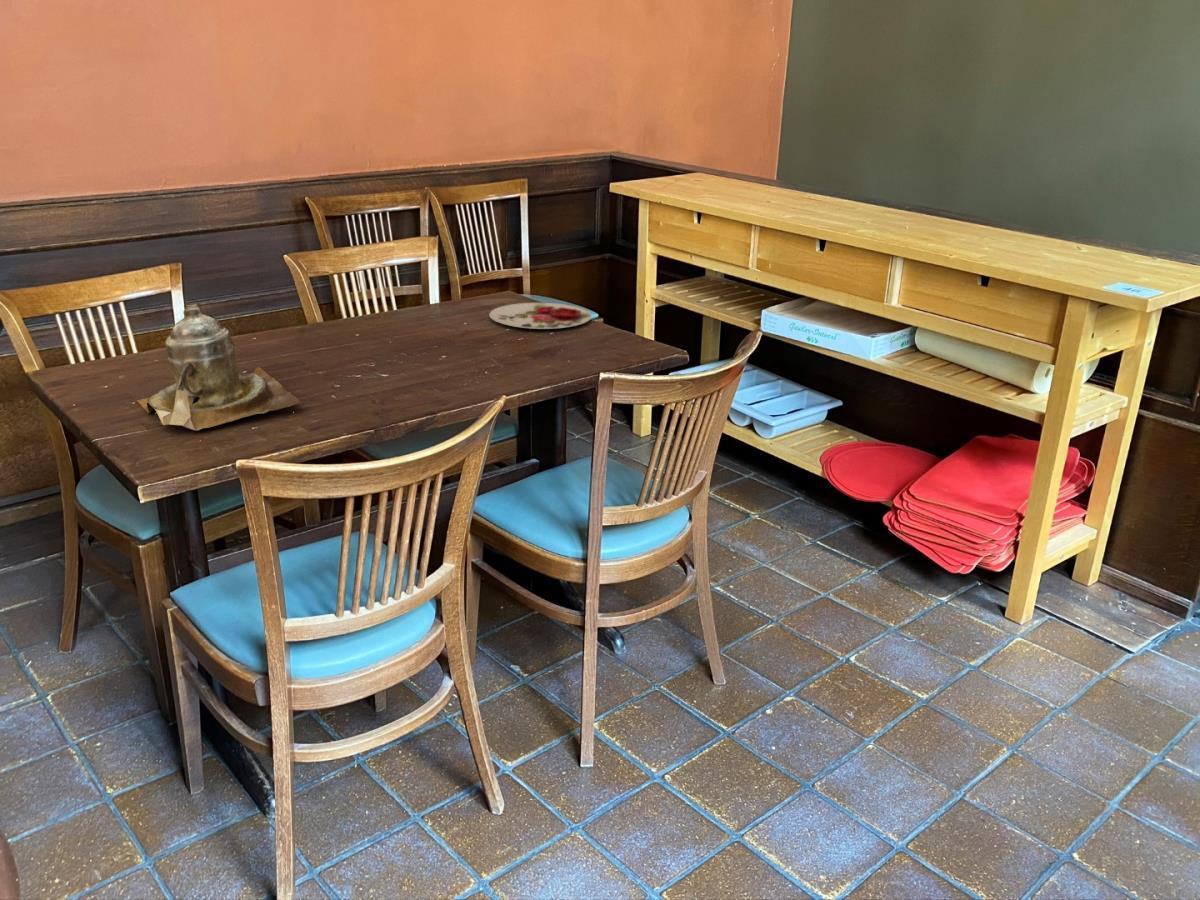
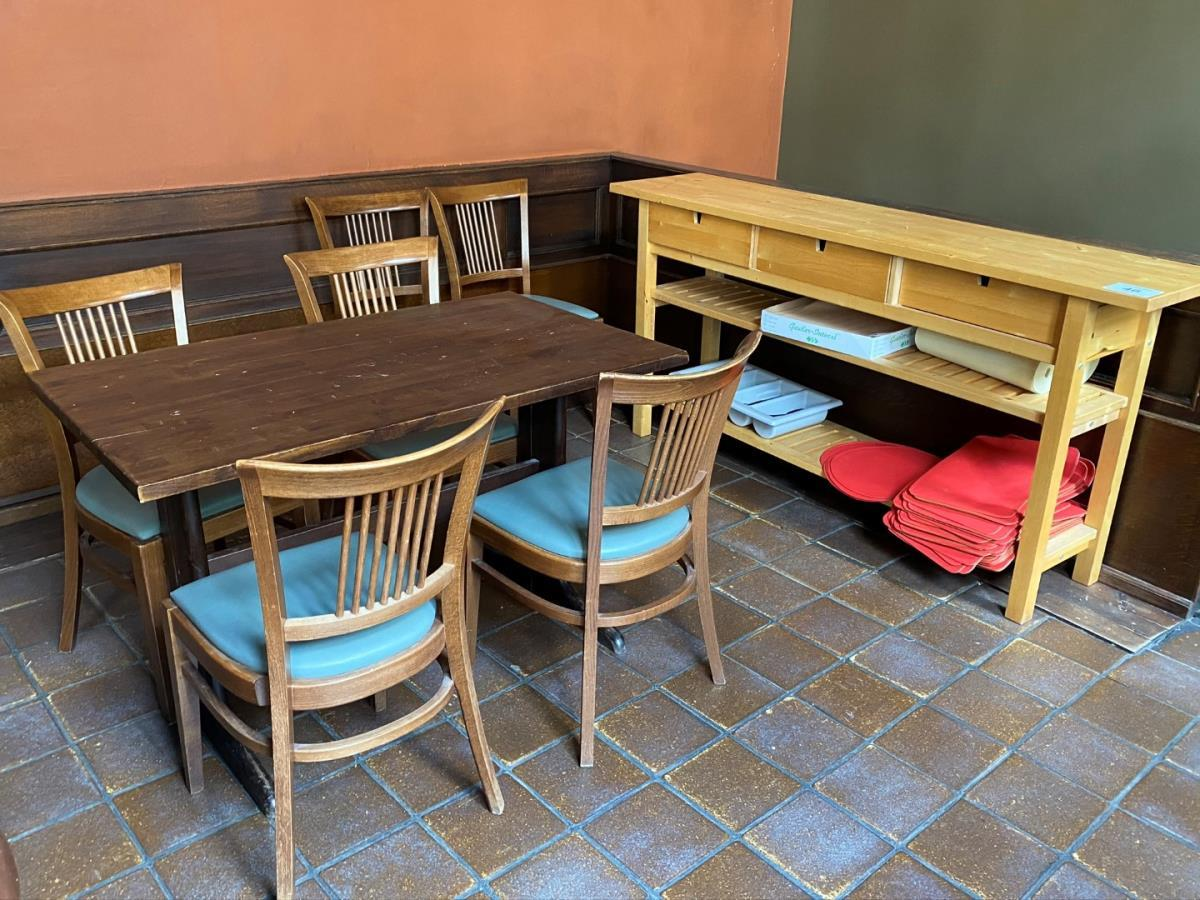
- plate [488,302,592,330]
- teapot [136,302,303,431]
